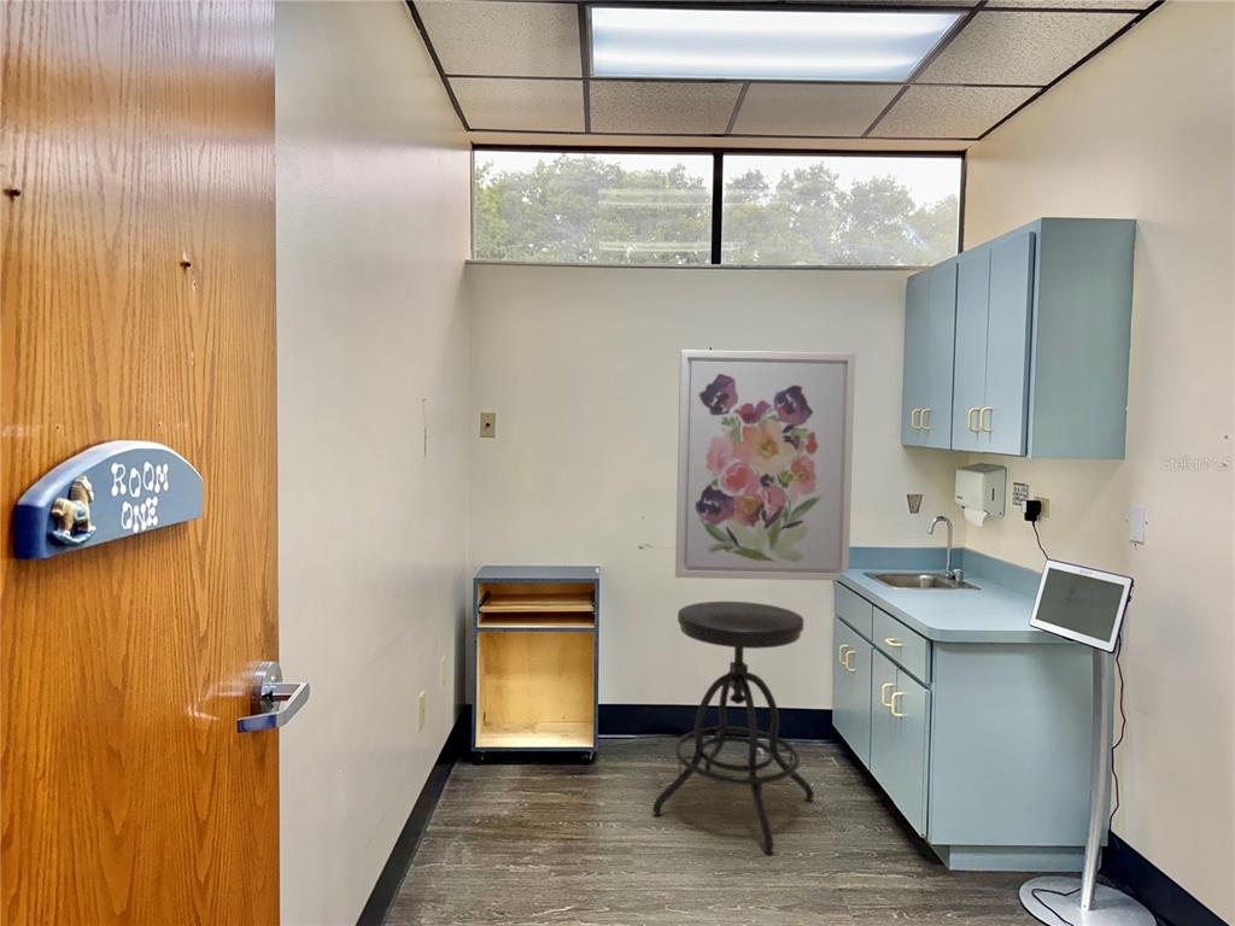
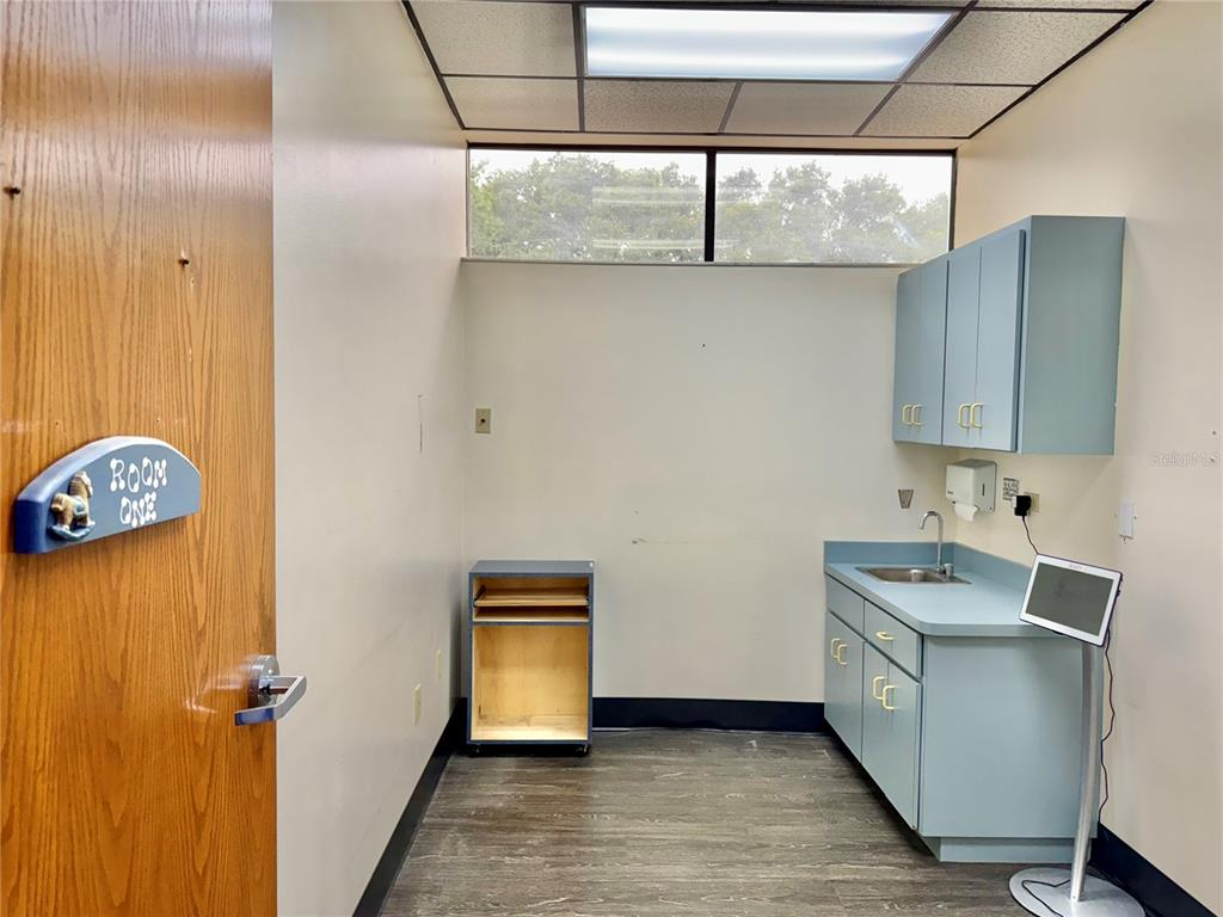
- wall art [674,348,856,582]
- stool [652,600,815,855]
